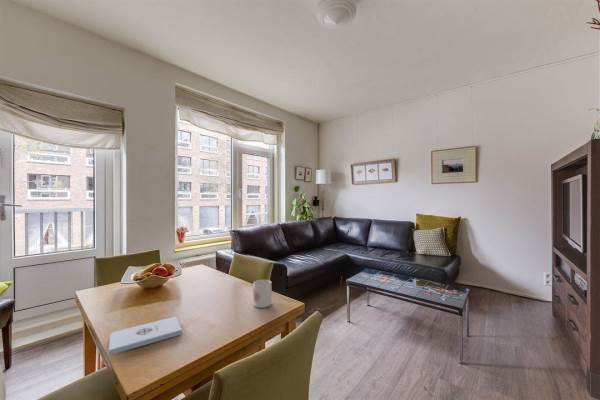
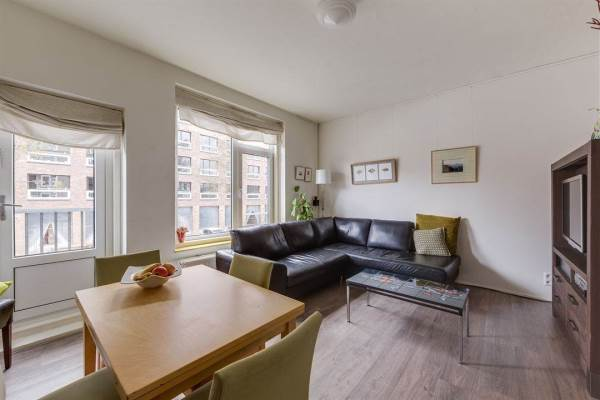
- mug [252,279,273,309]
- notepad [108,316,183,356]
